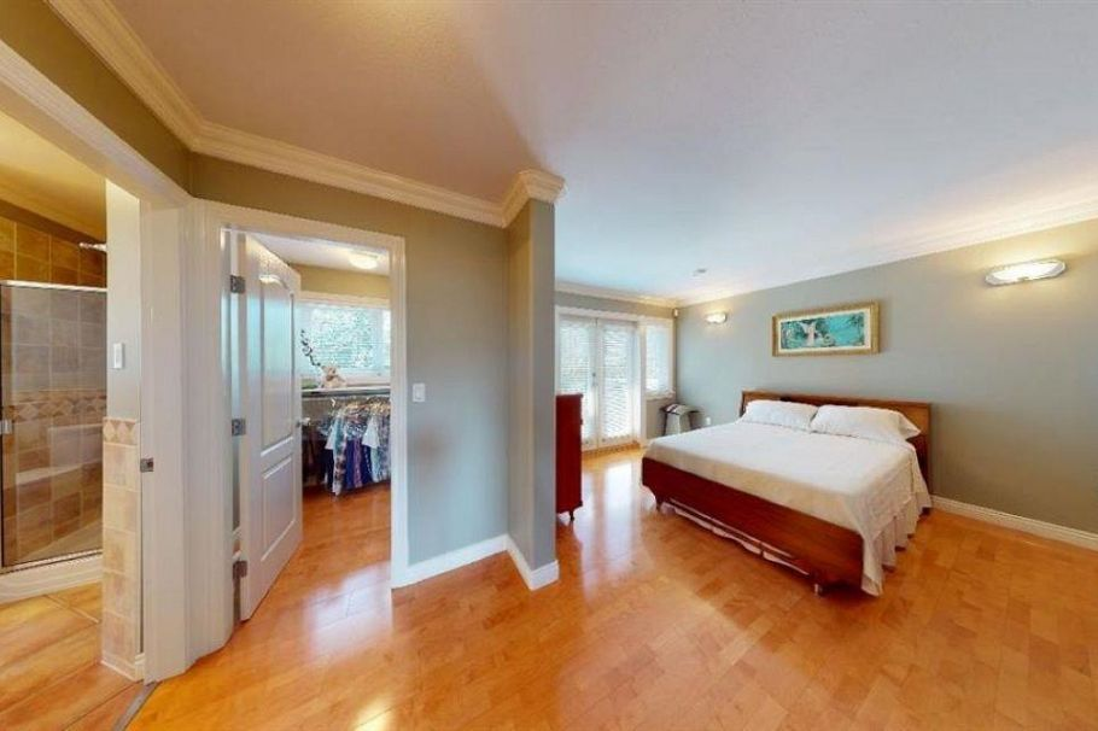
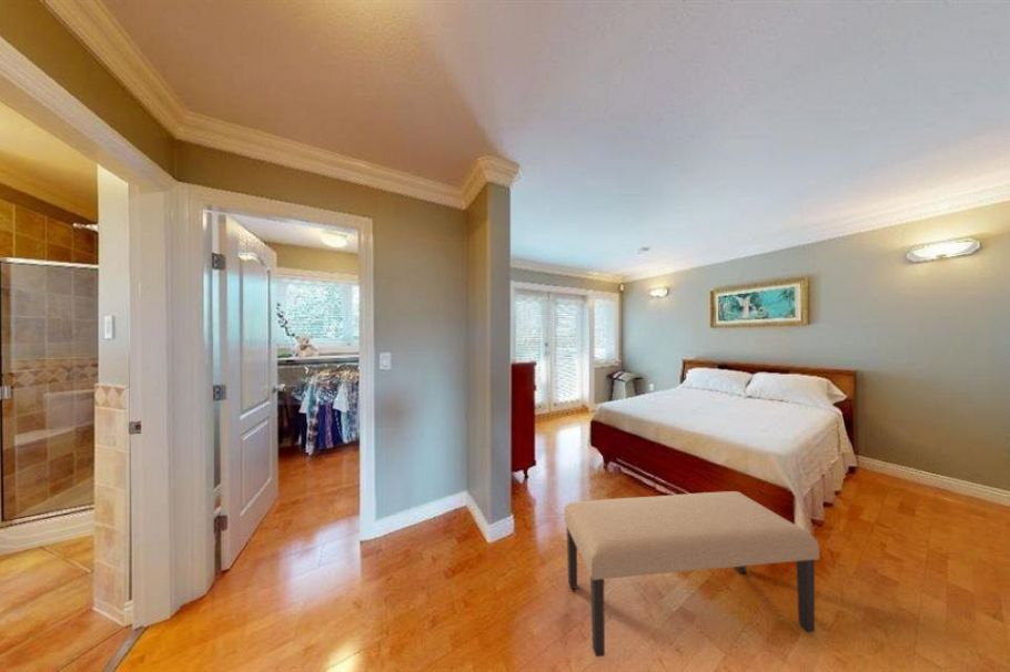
+ bench [563,490,820,658]
